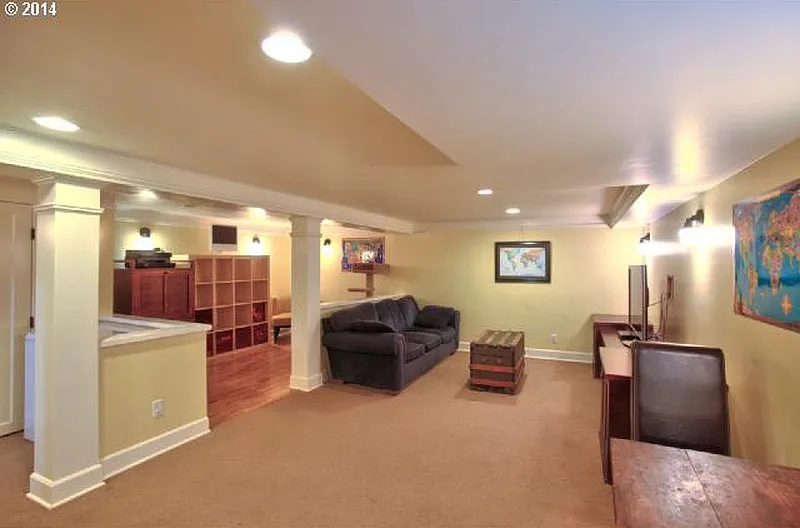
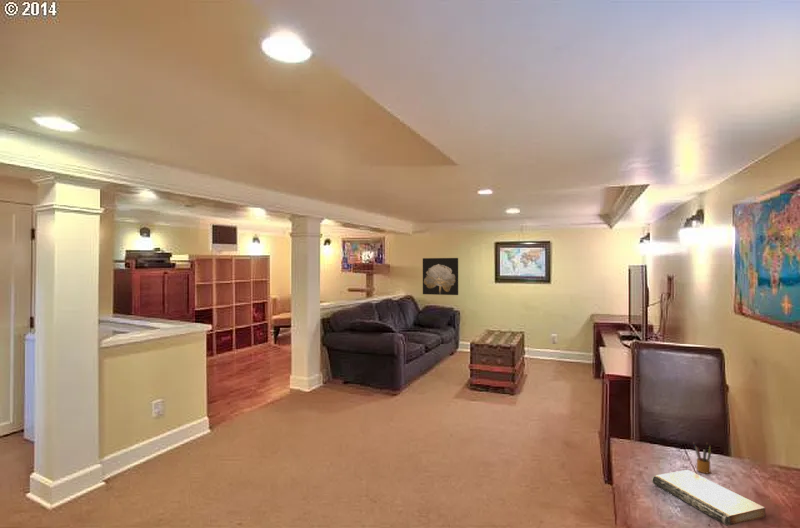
+ book [651,469,766,527]
+ pencil box [692,441,712,474]
+ wall art [422,257,459,296]
